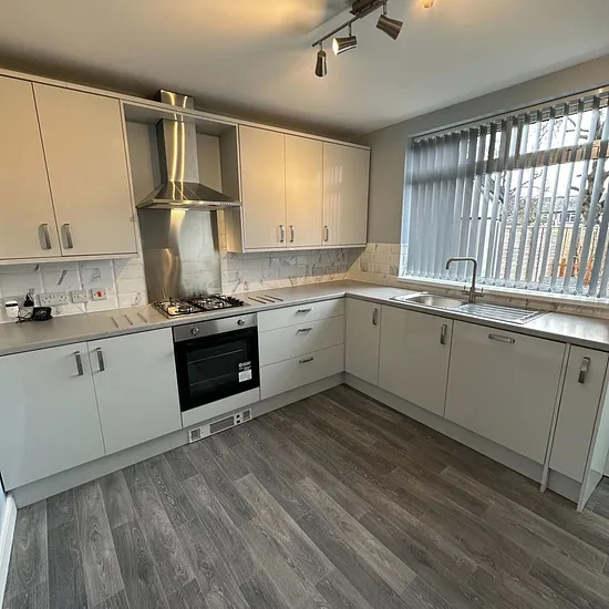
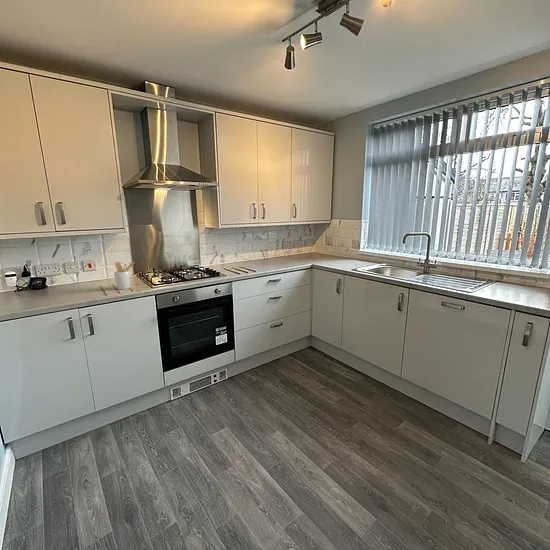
+ utensil holder [113,261,136,290]
